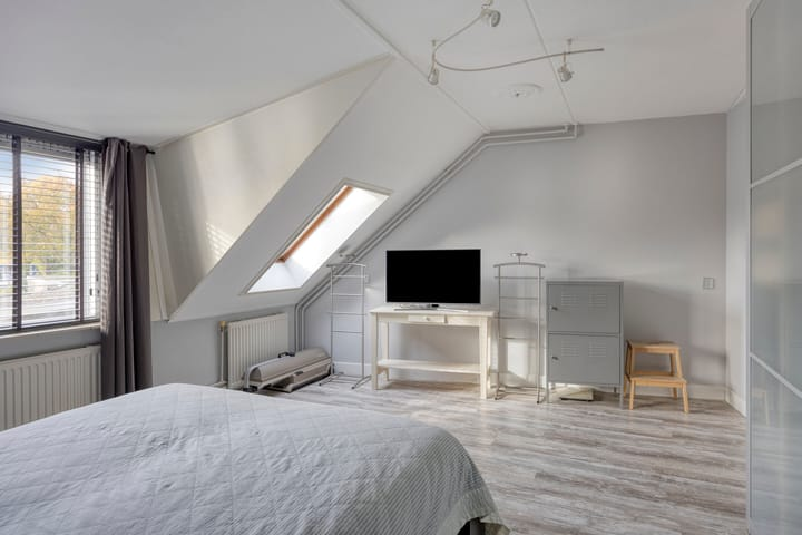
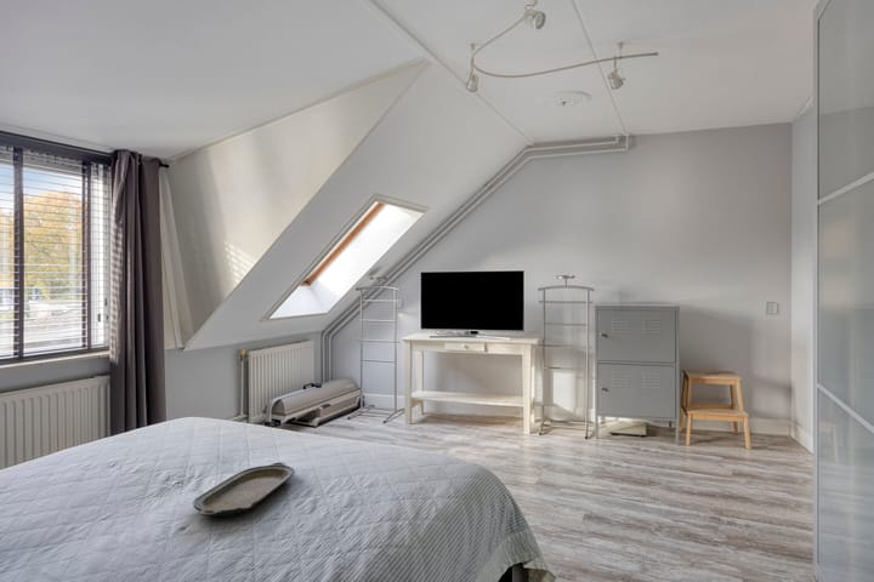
+ serving tray [192,461,296,517]
